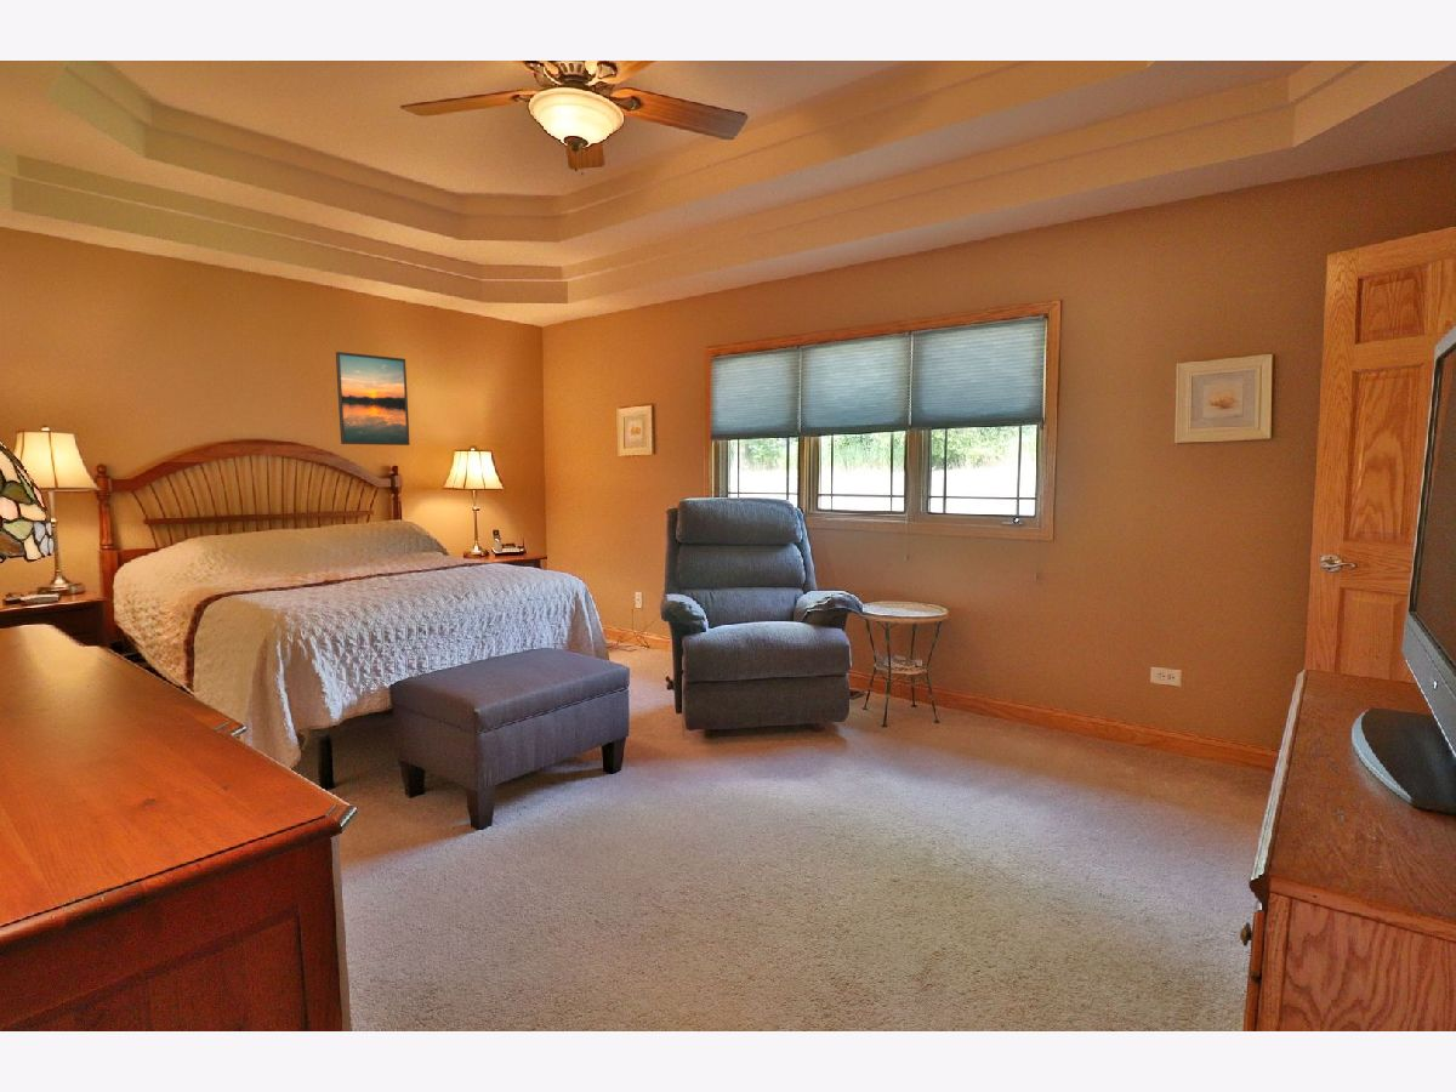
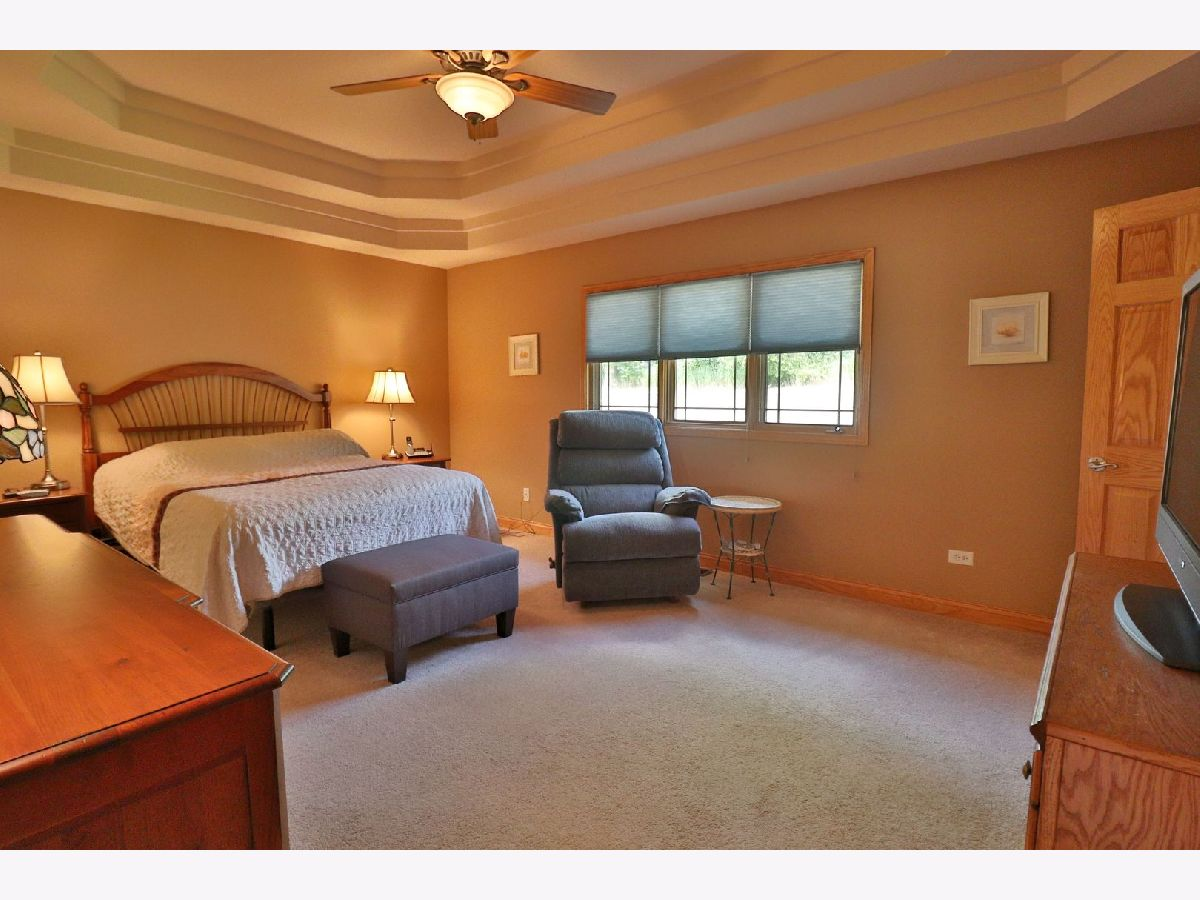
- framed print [335,351,411,447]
